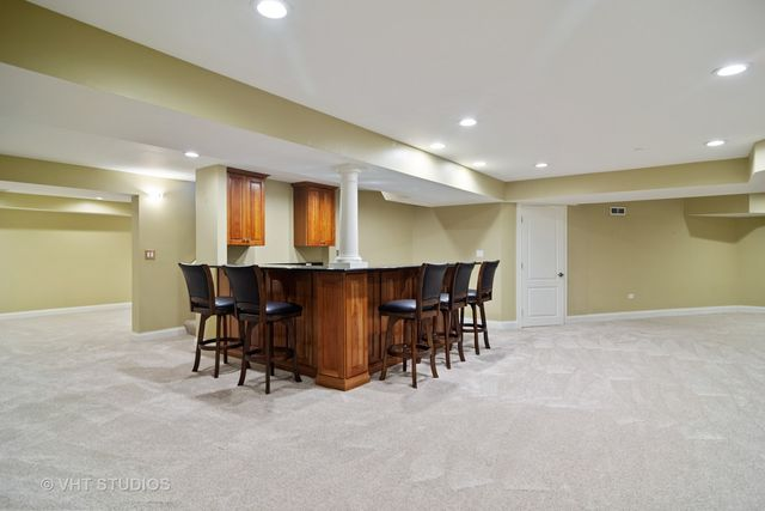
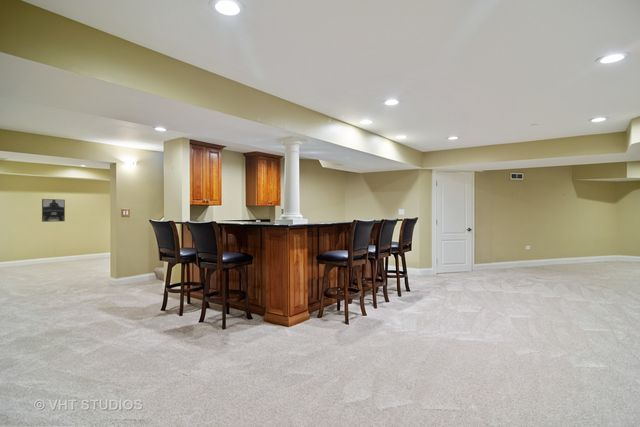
+ wall art [41,198,66,223]
